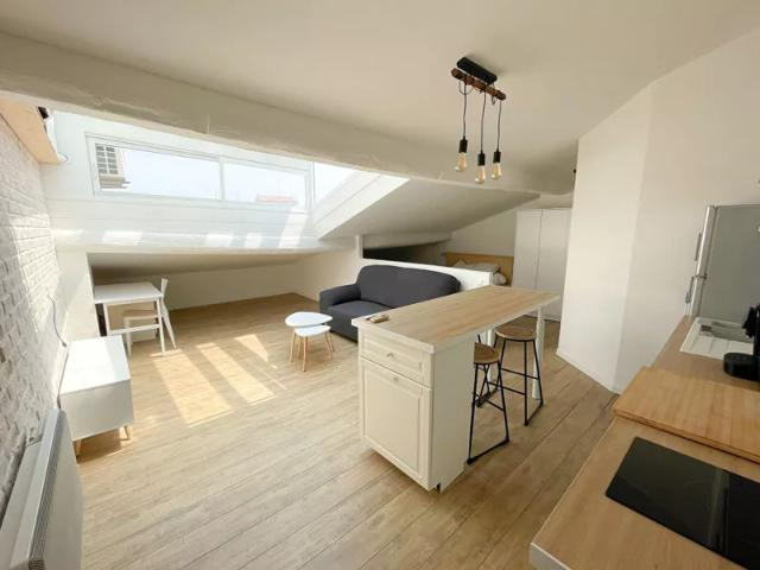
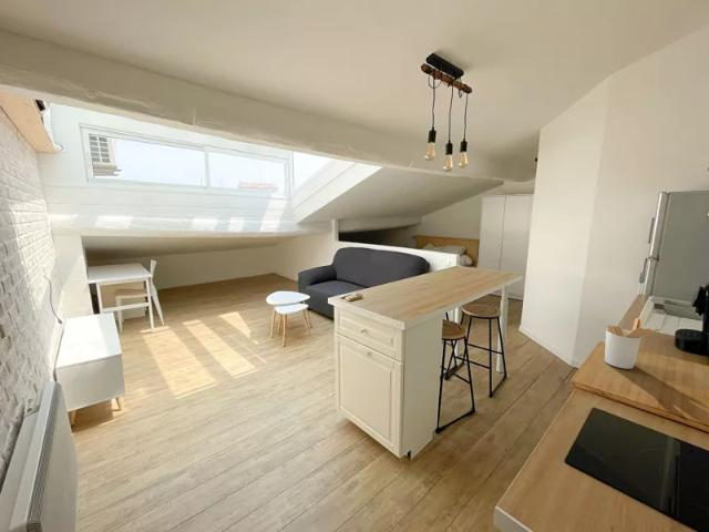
+ utensil holder [604,317,661,370]
